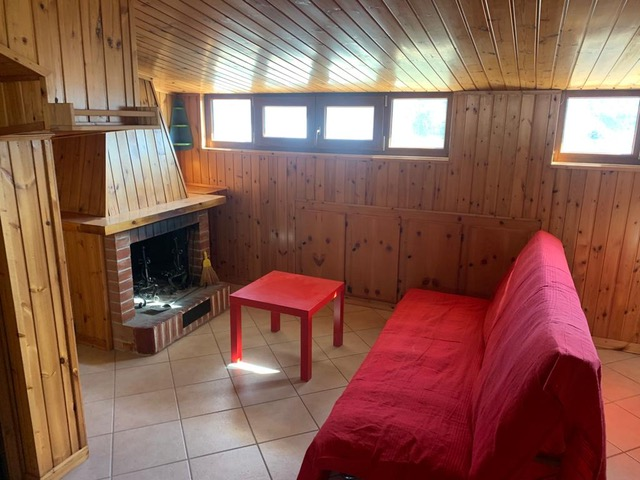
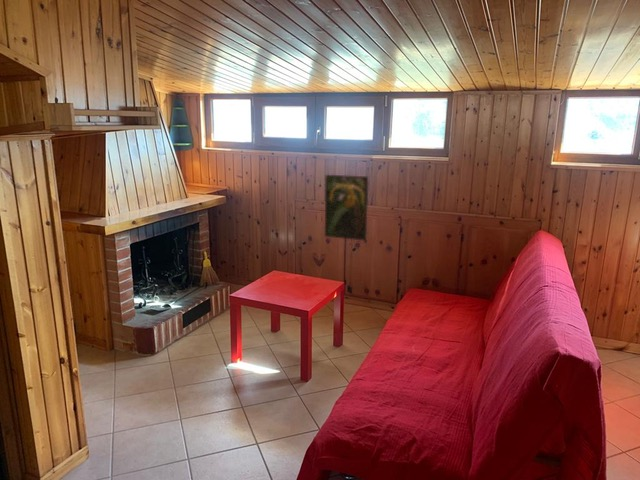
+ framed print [324,174,369,242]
